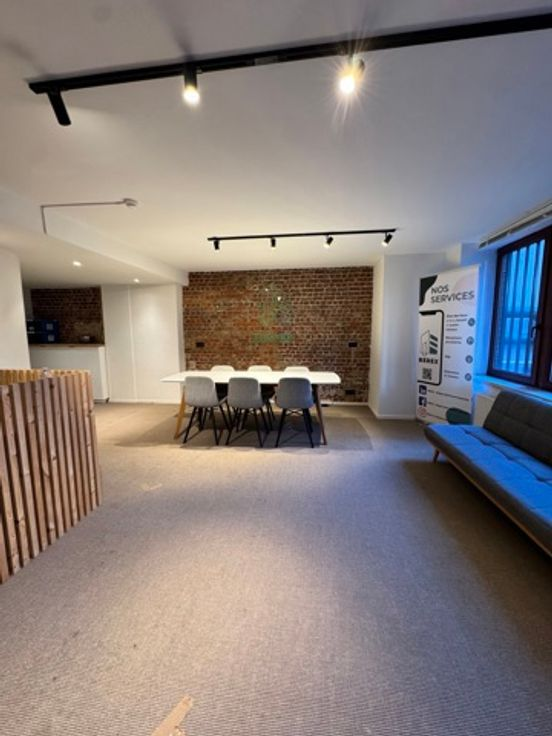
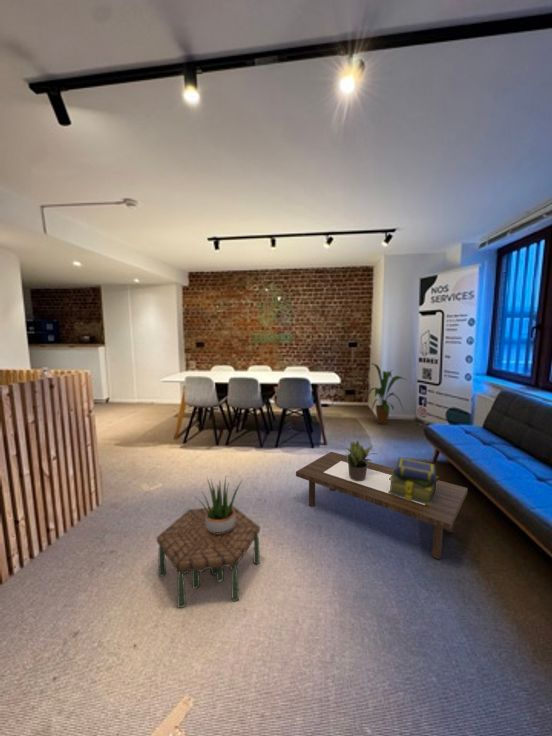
+ house plant [366,362,409,425]
+ potted plant [344,439,379,481]
+ coffee table [295,451,468,560]
+ stack of books [388,457,439,505]
+ side table [156,505,261,609]
+ potted plant [196,476,244,533]
